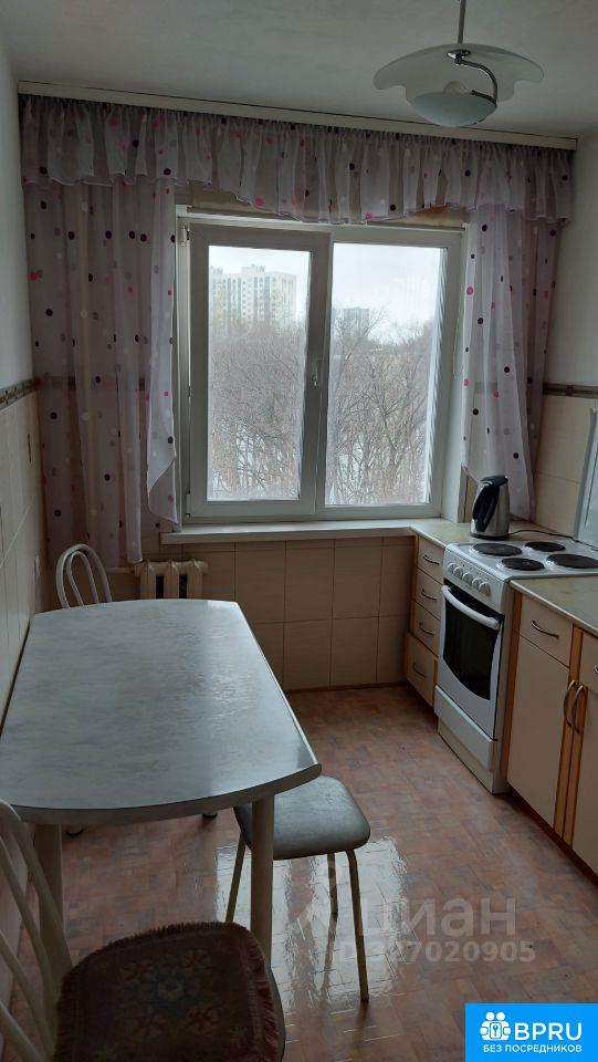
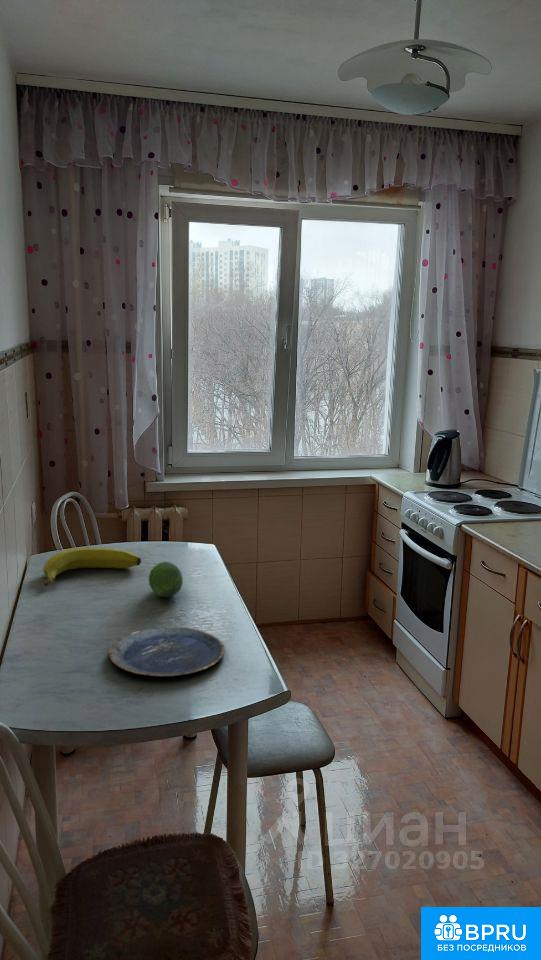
+ fruit [148,561,184,598]
+ banana [42,547,142,587]
+ plate [108,626,226,678]
